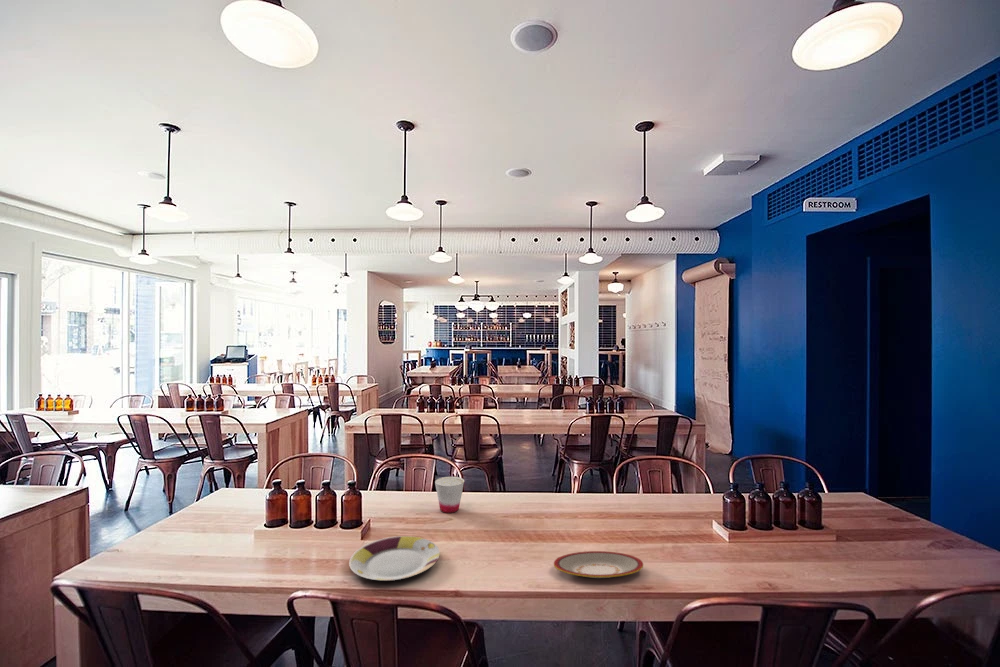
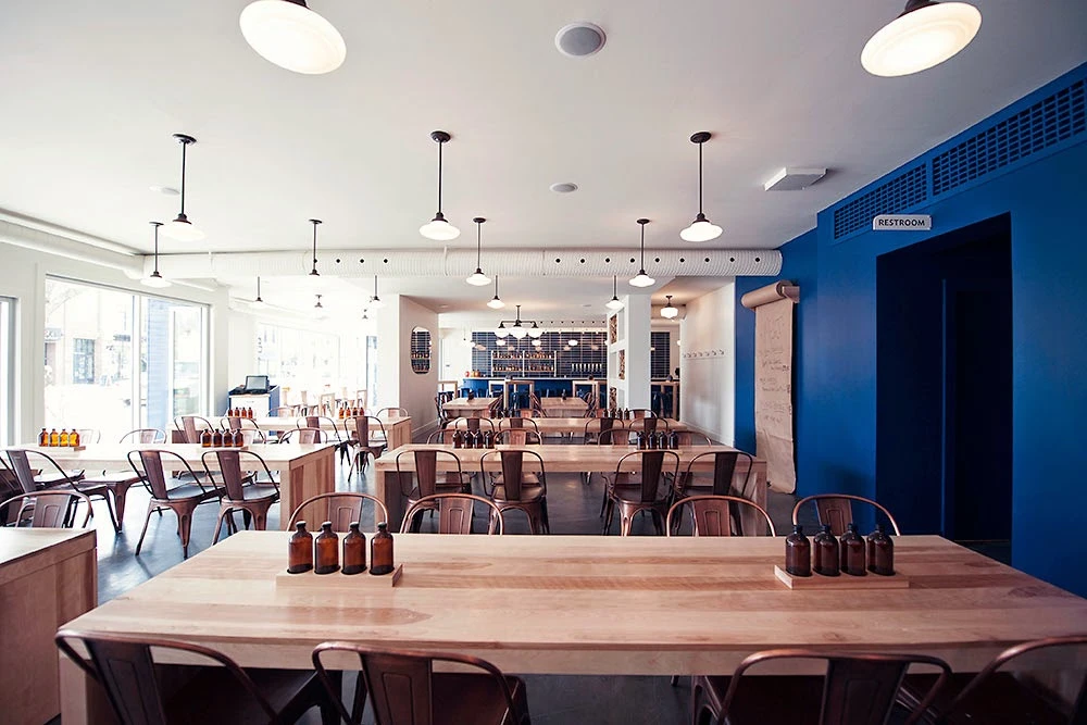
- plate [553,550,644,579]
- plate [348,535,441,582]
- cup [434,476,465,514]
